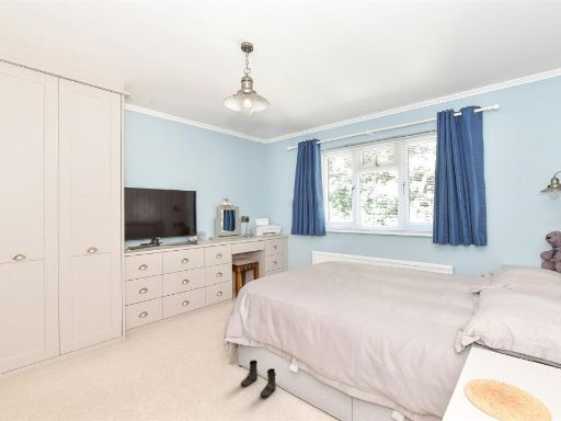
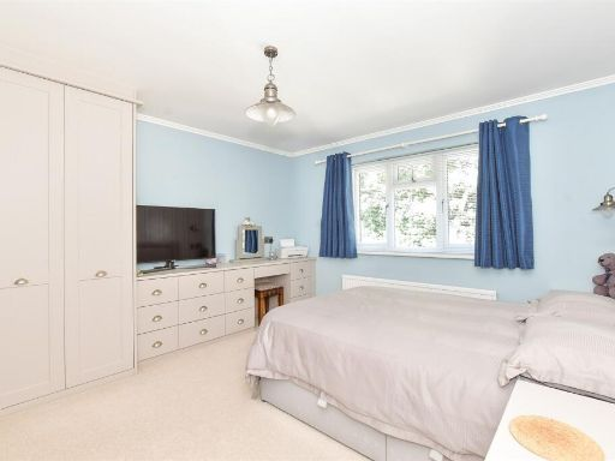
- boots [240,359,277,398]
